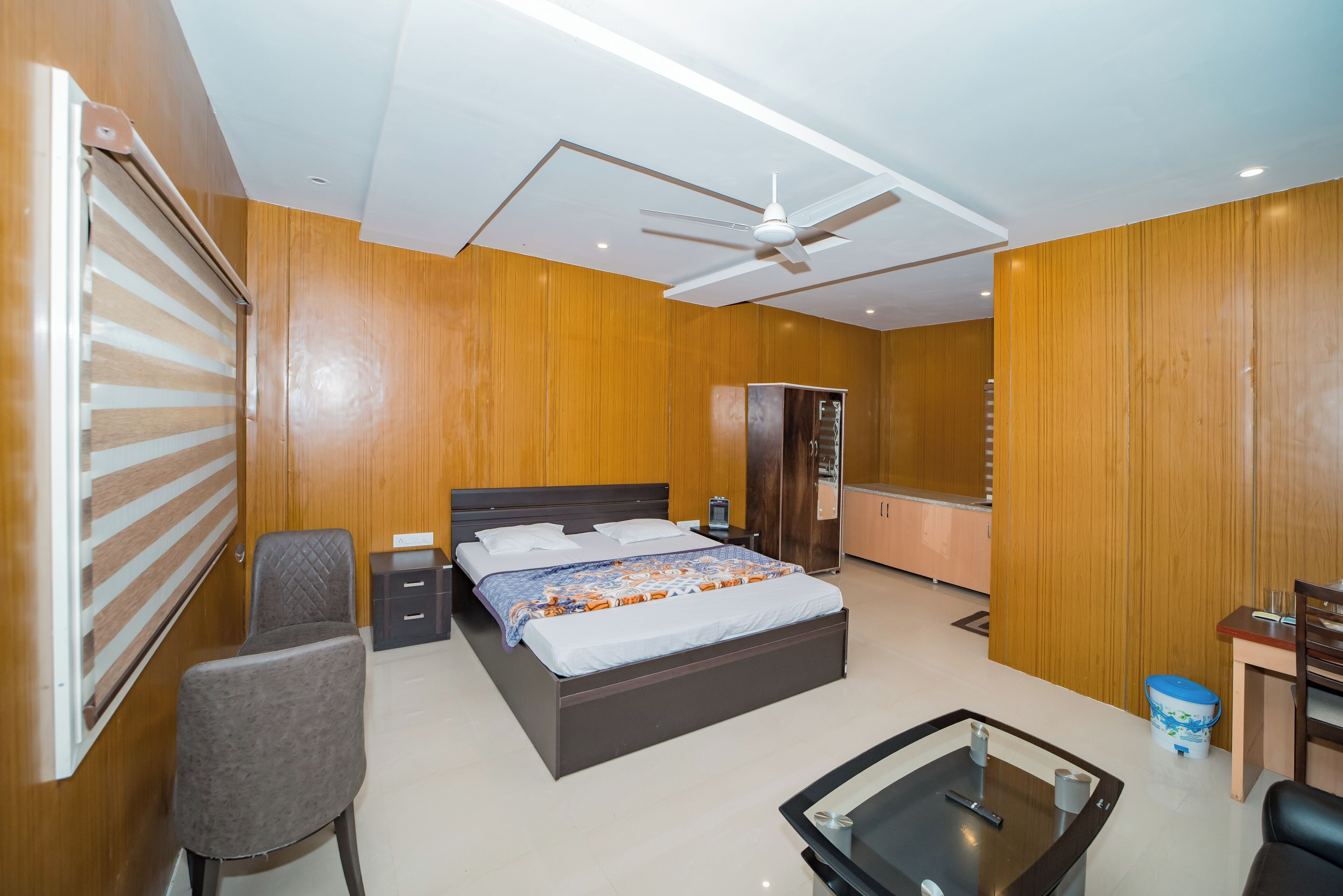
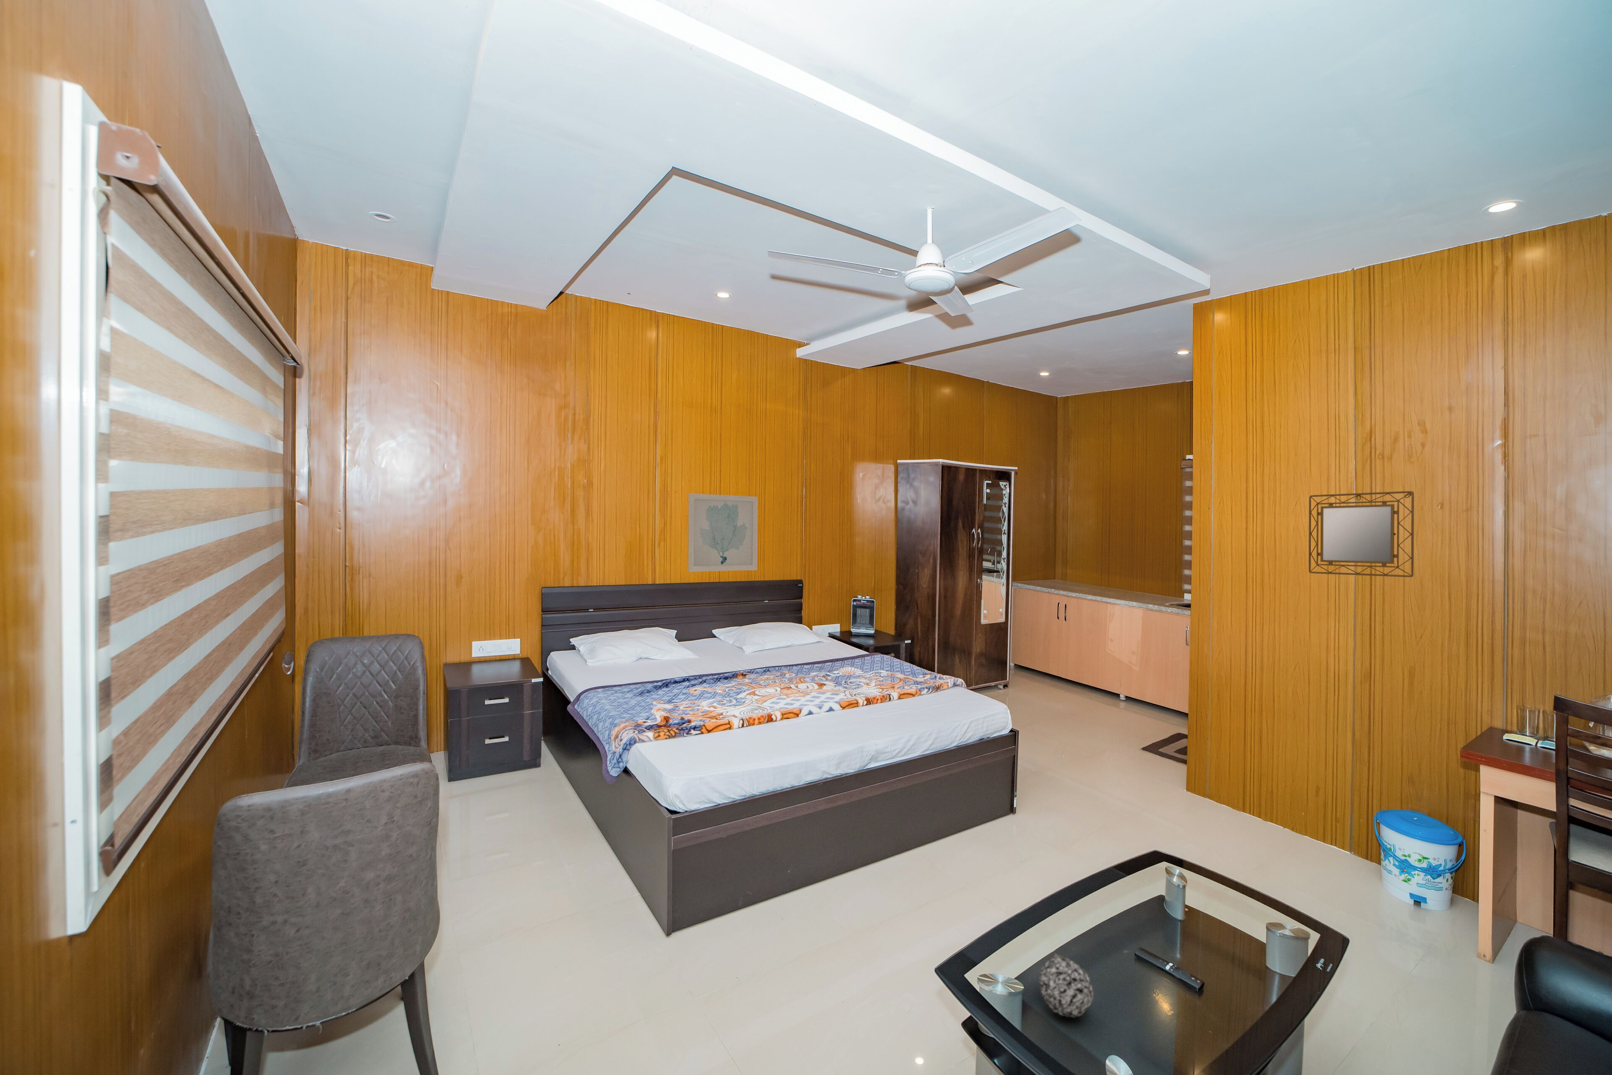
+ decorative ball [1039,954,1093,1019]
+ wall art [688,493,757,572]
+ home mirror [1308,491,1414,577]
